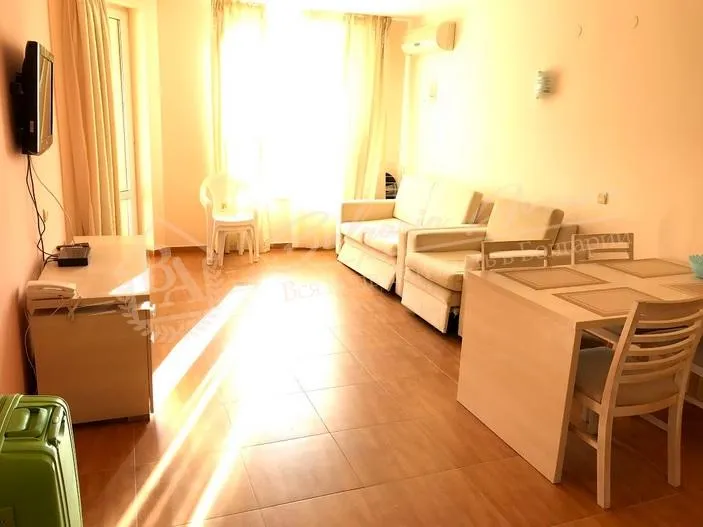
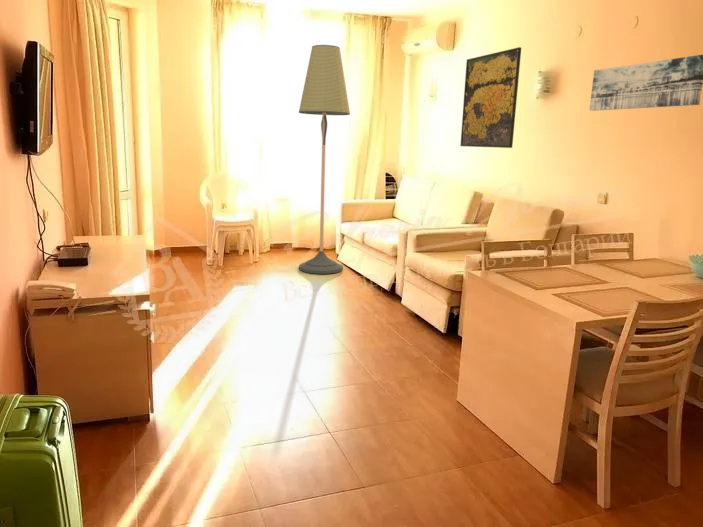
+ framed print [459,46,522,149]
+ floor lamp [298,44,351,275]
+ wall art [589,54,703,112]
